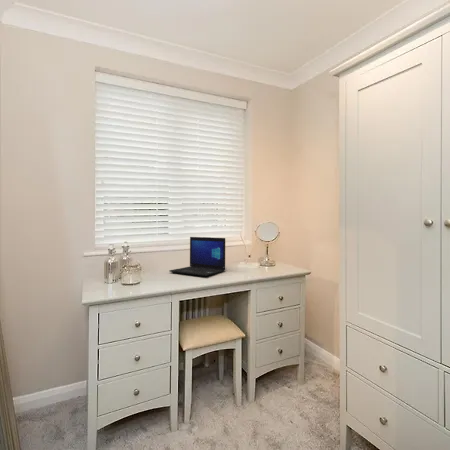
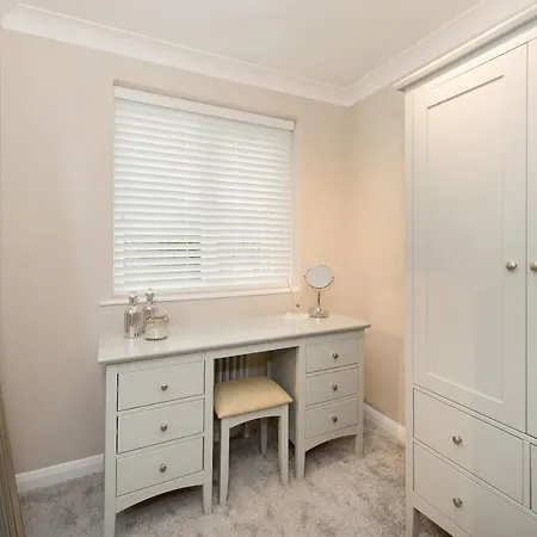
- laptop [168,236,226,277]
